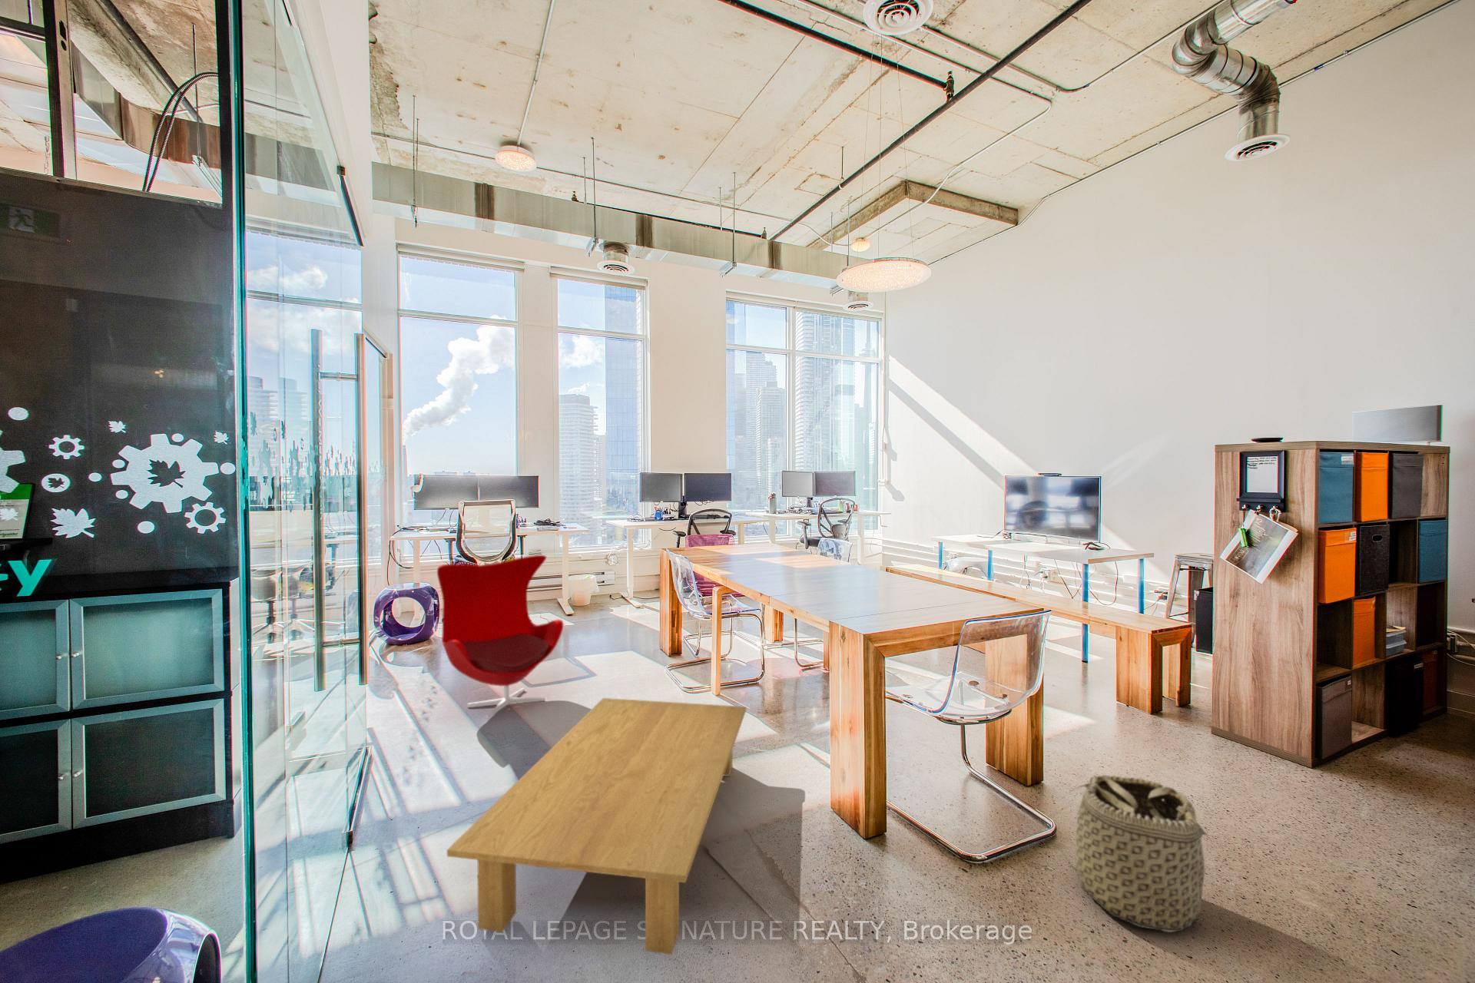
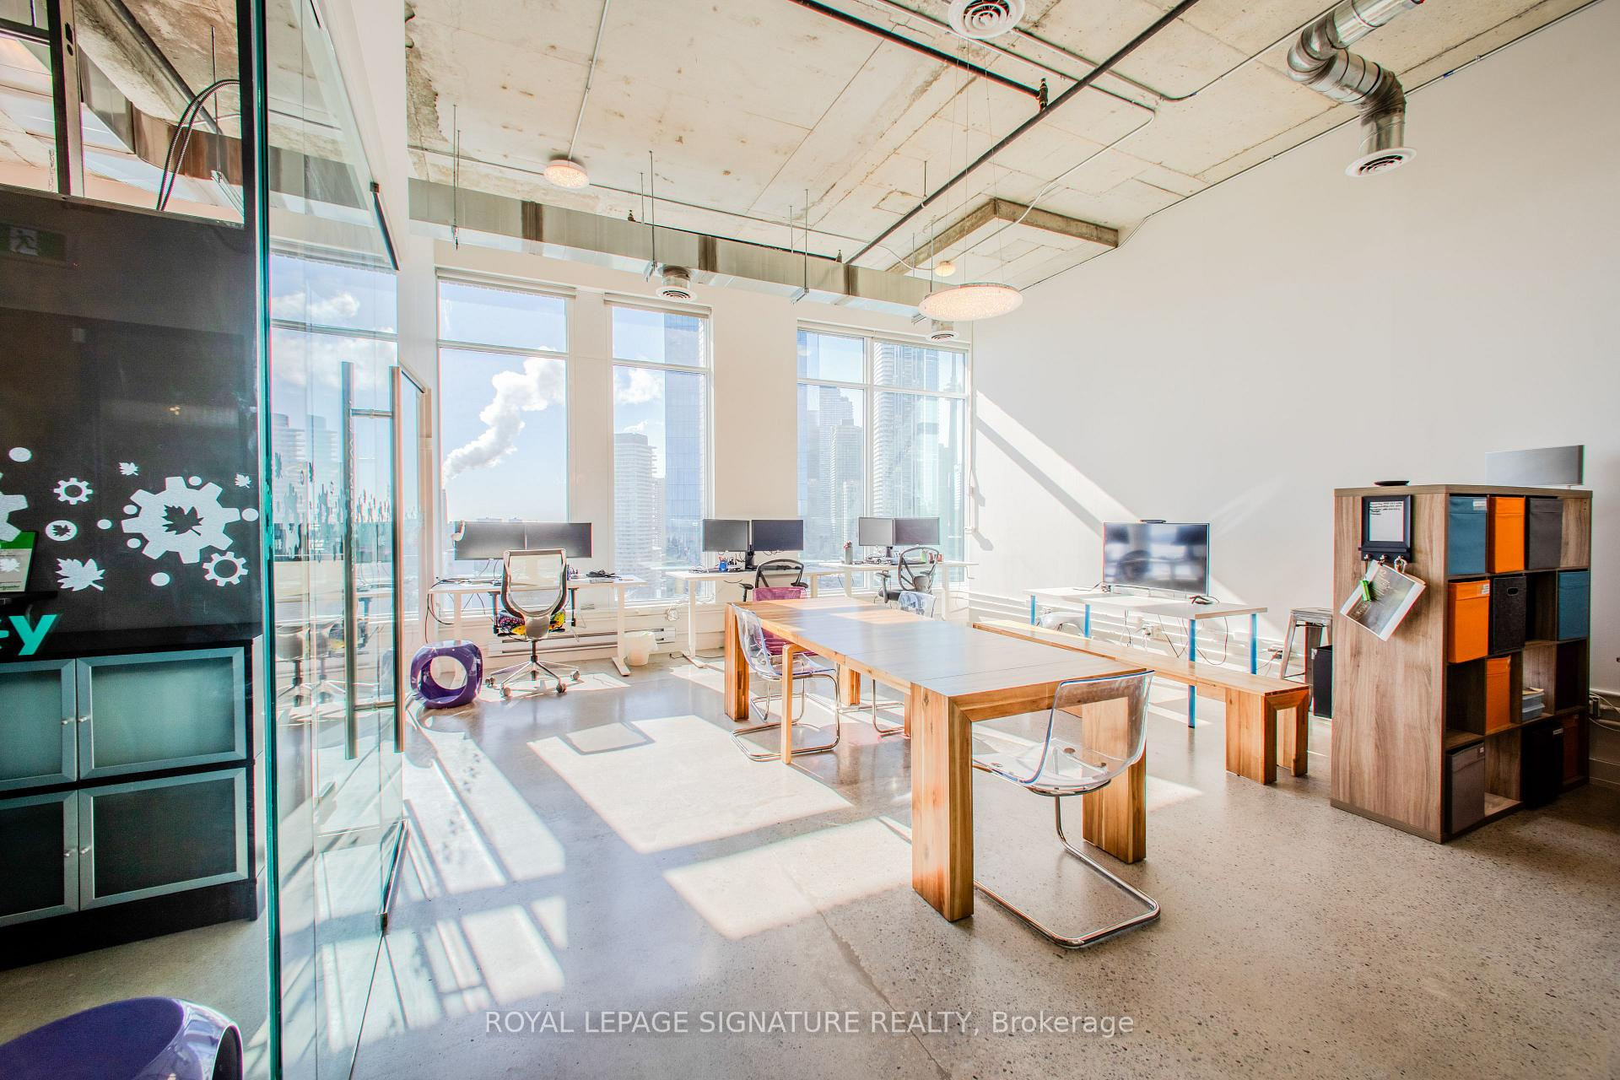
- basket [1054,775,1223,934]
- coffee table [447,698,746,956]
- lounge chair [437,554,564,720]
